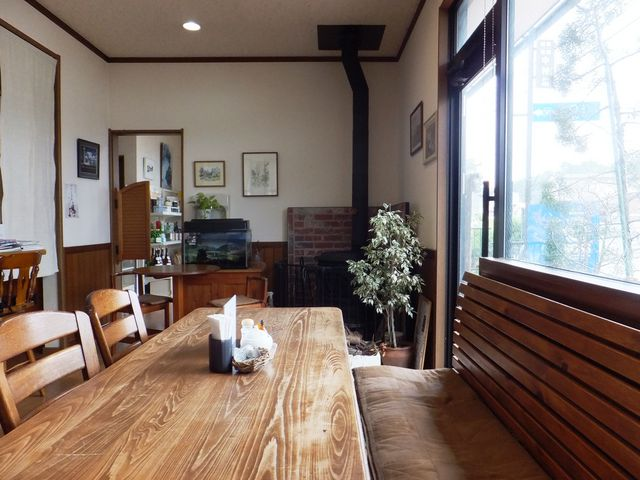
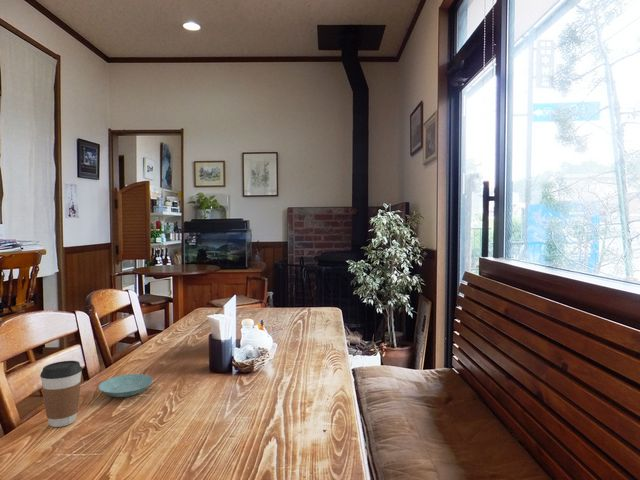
+ coffee cup [39,360,83,428]
+ saucer [98,373,154,398]
